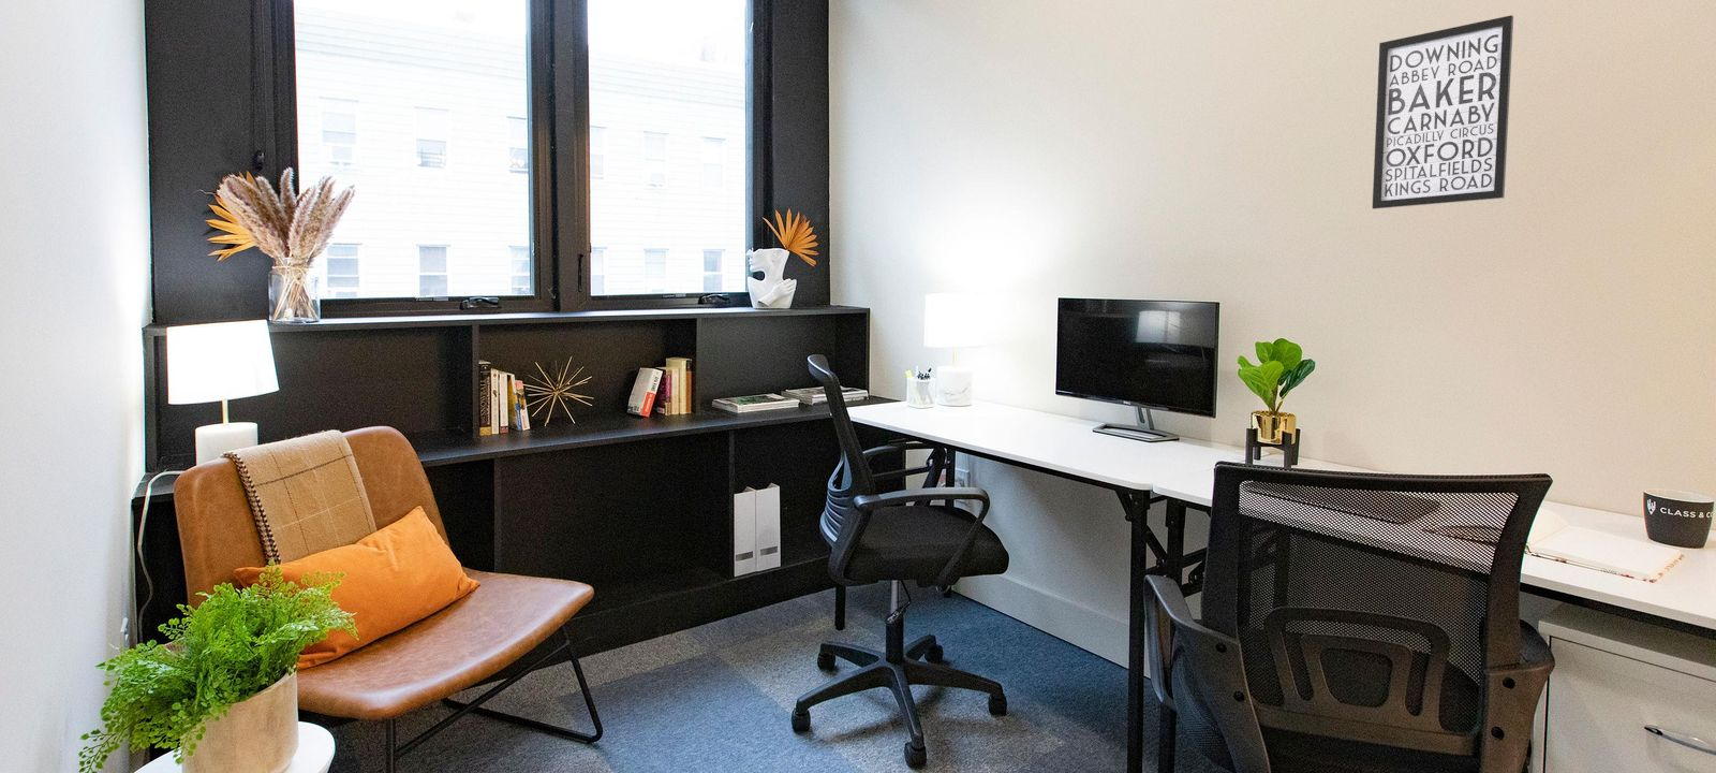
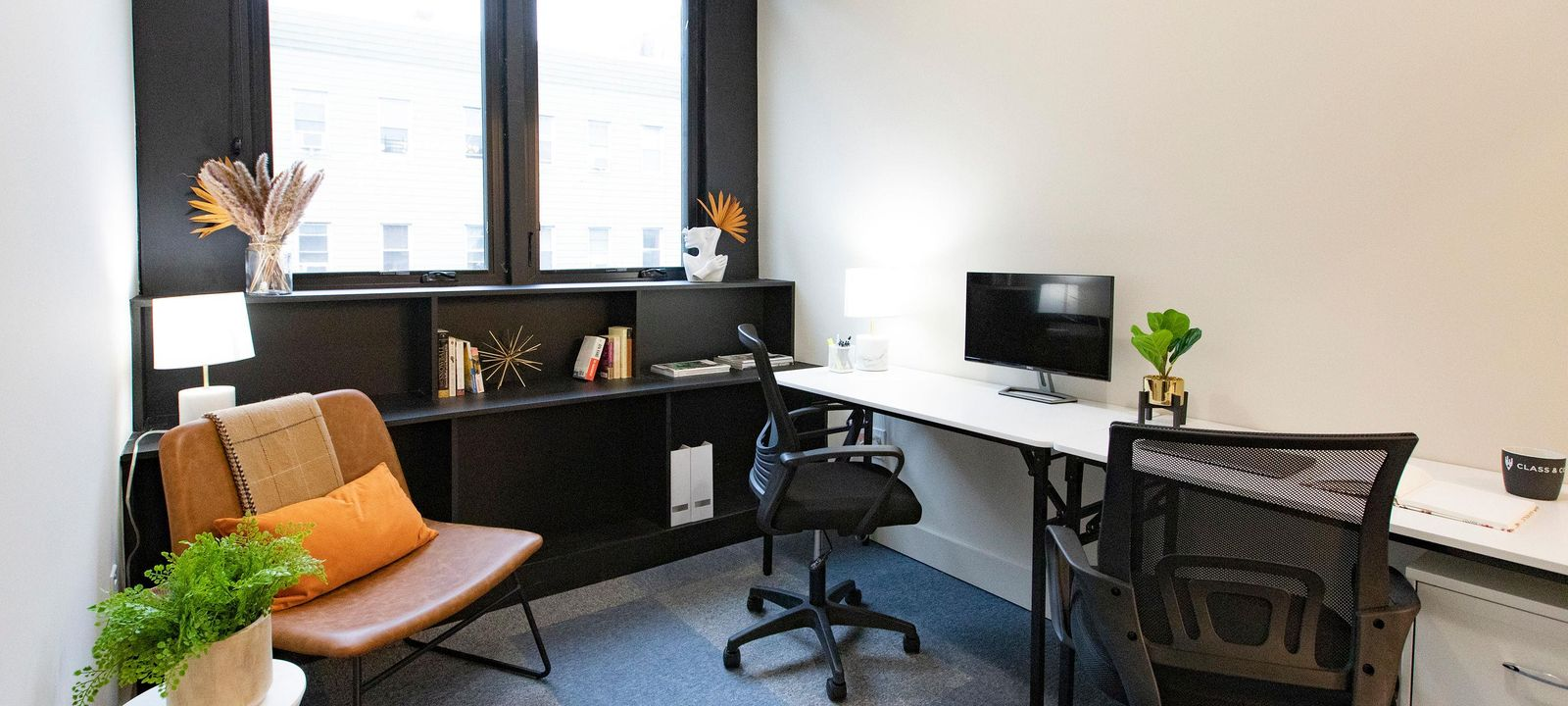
- wall art [1371,14,1515,210]
